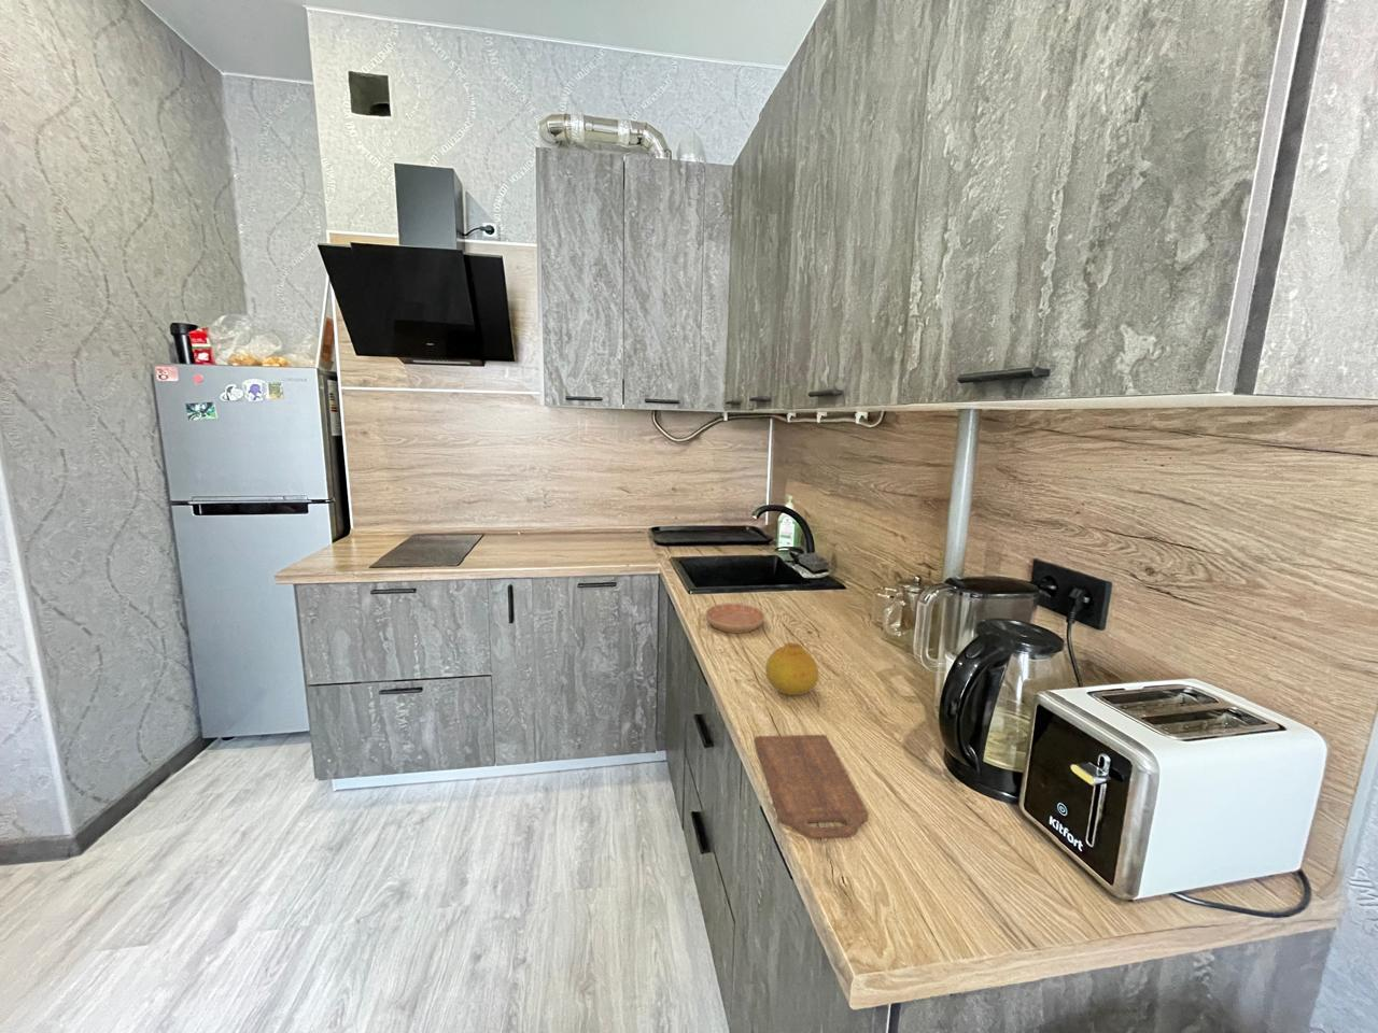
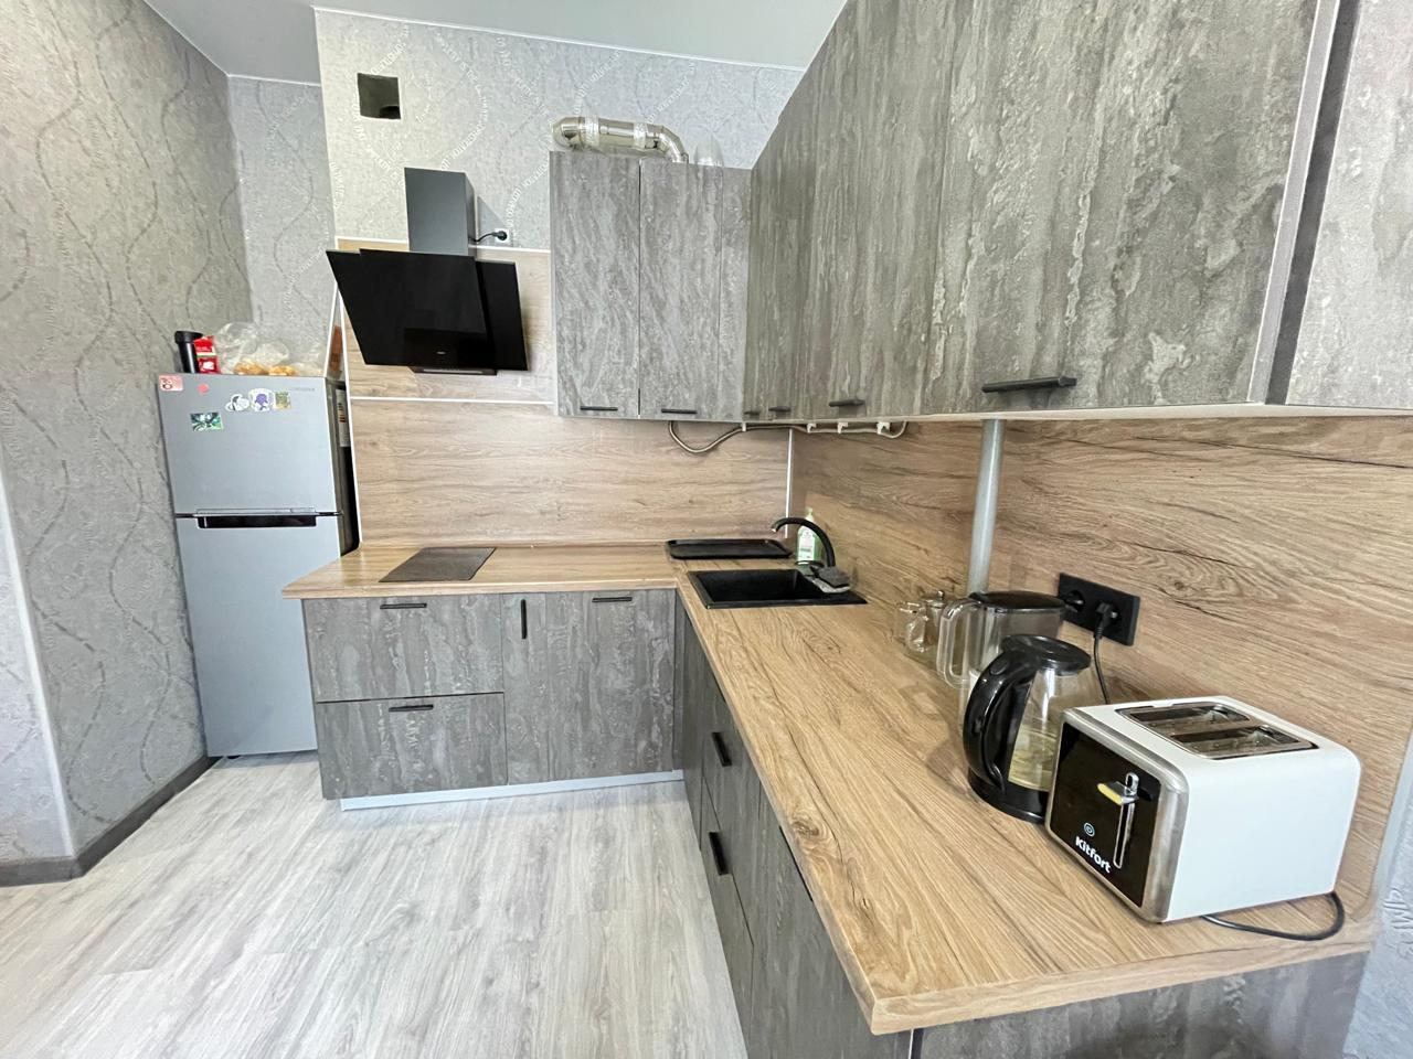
- fruit [764,641,819,697]
- saucer [704,602,765,634]
- cutting board [754,734,870,839]
